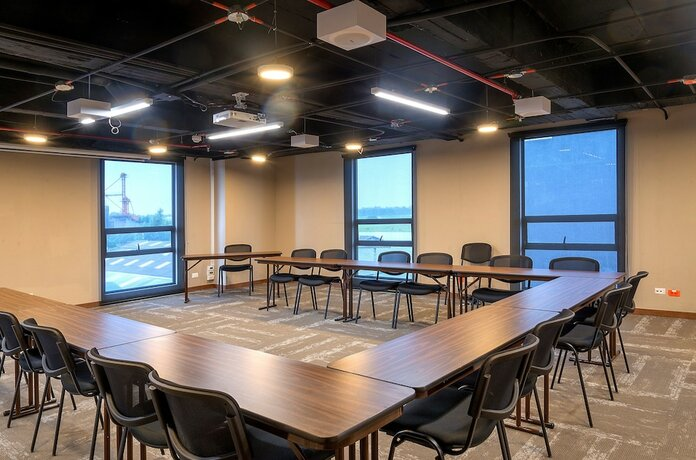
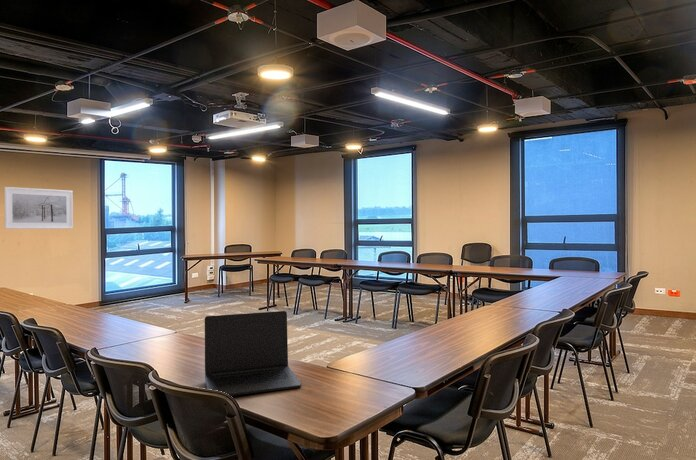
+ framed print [3,186,74,230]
+ laptop [204,310,302,397]
